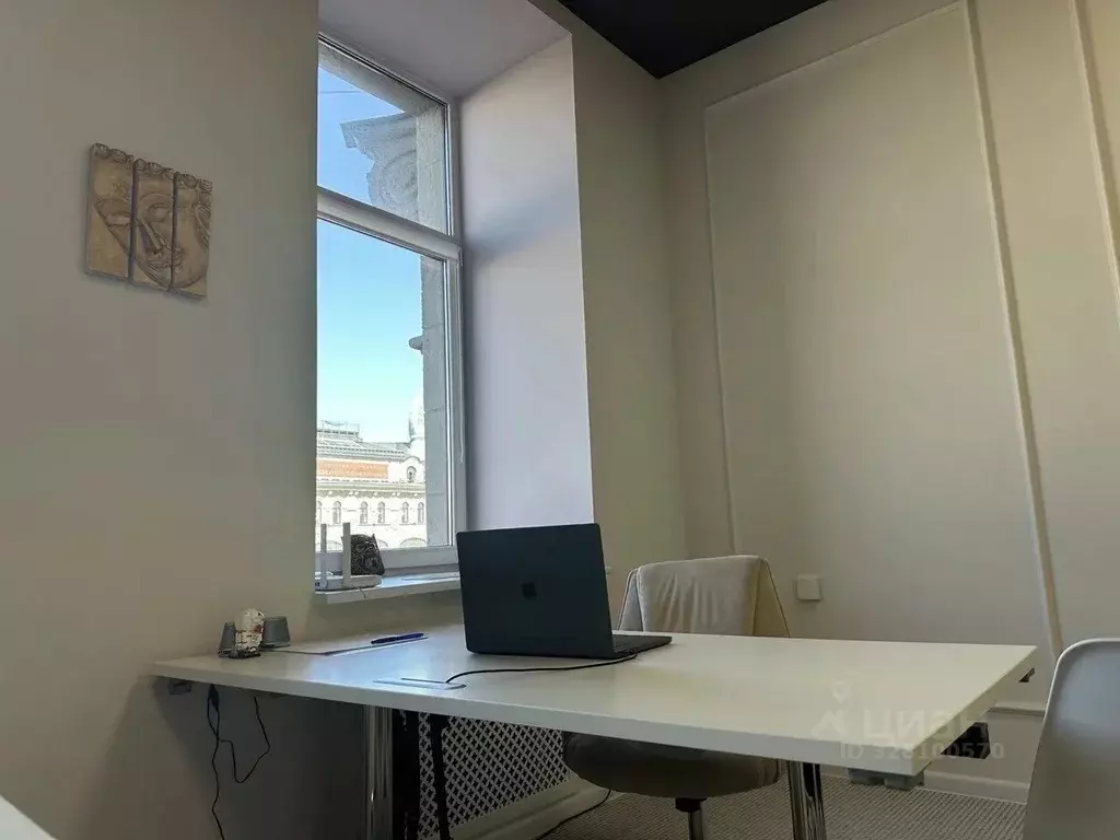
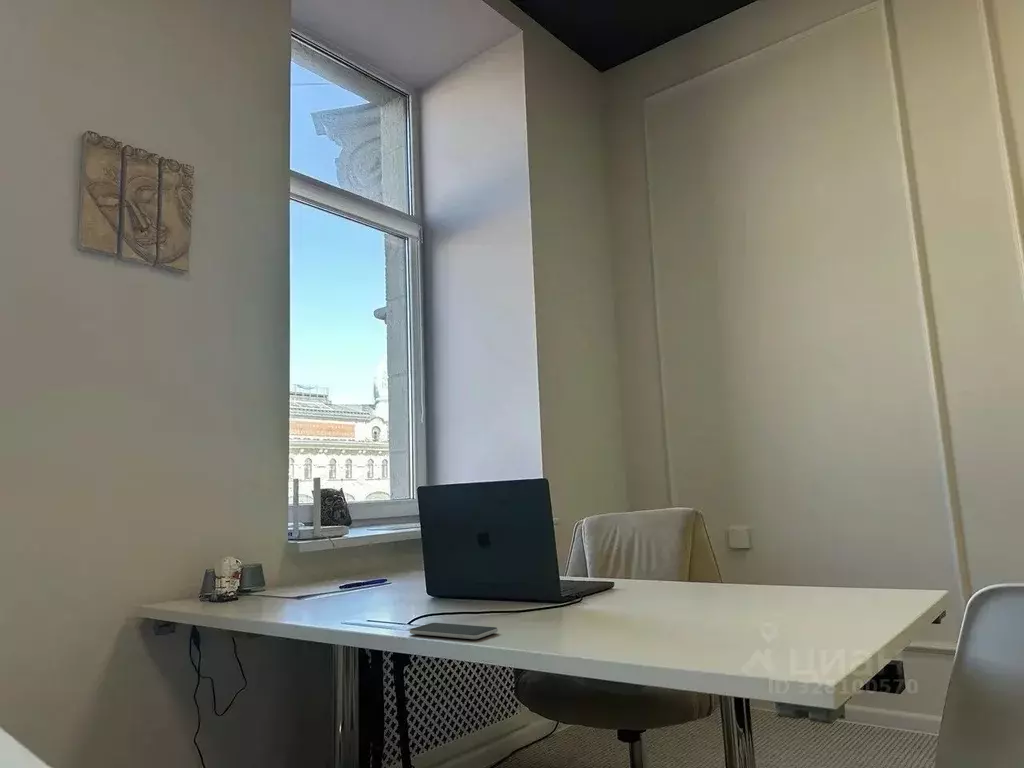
+ smartphone [409,622,499,640]
